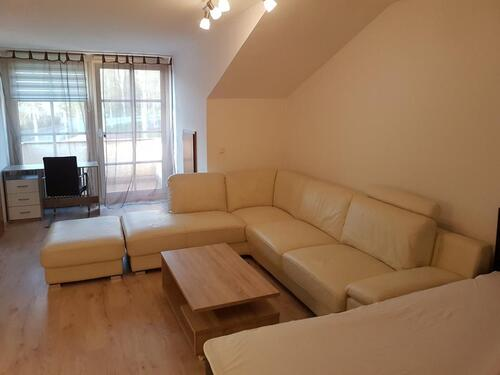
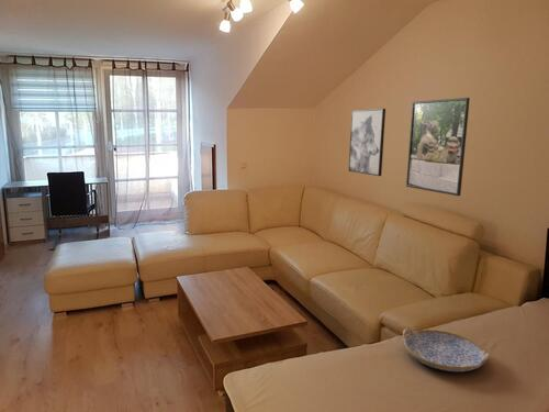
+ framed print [405,97,471,197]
+ wall art [348,108,386,177]
+ serving tray [402,327,491,372]
